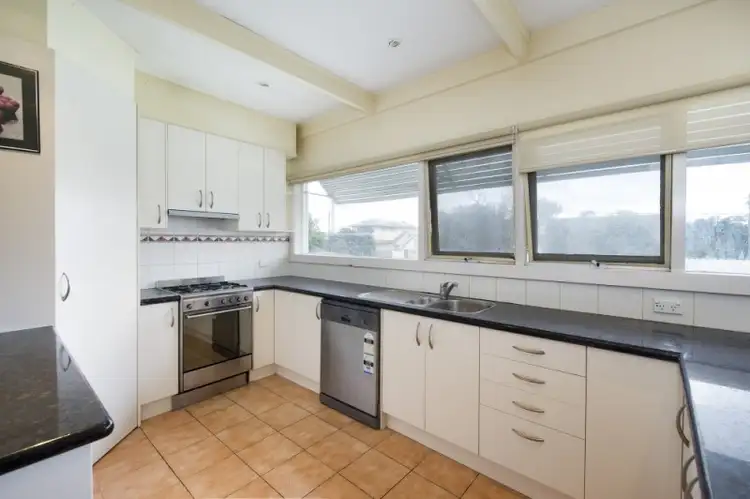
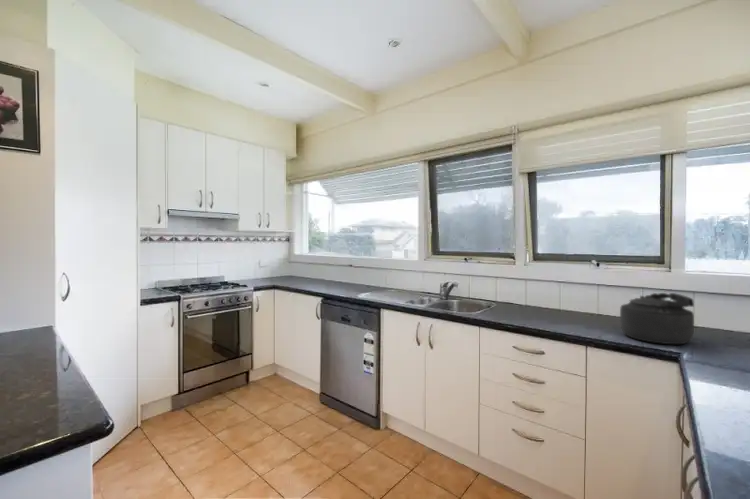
+ kettle [619,292,695,345]
